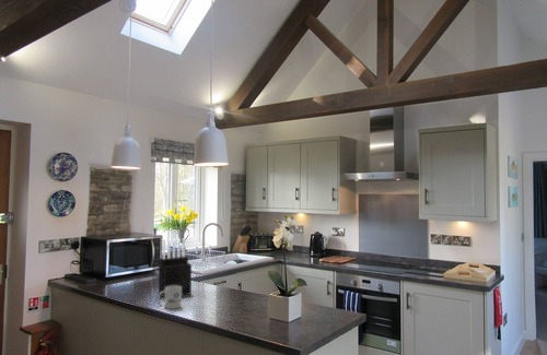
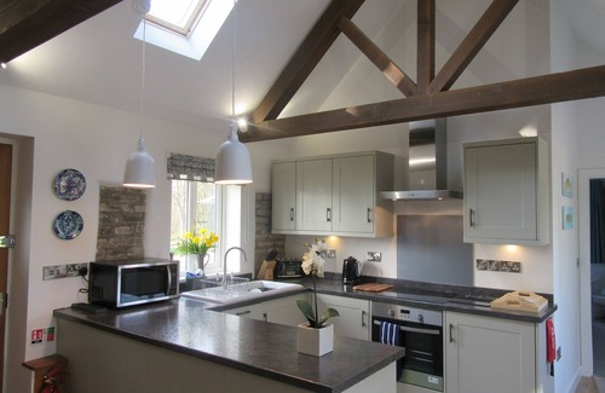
- mug [156,285,183,310]
- knife block [158,238,193,299]
